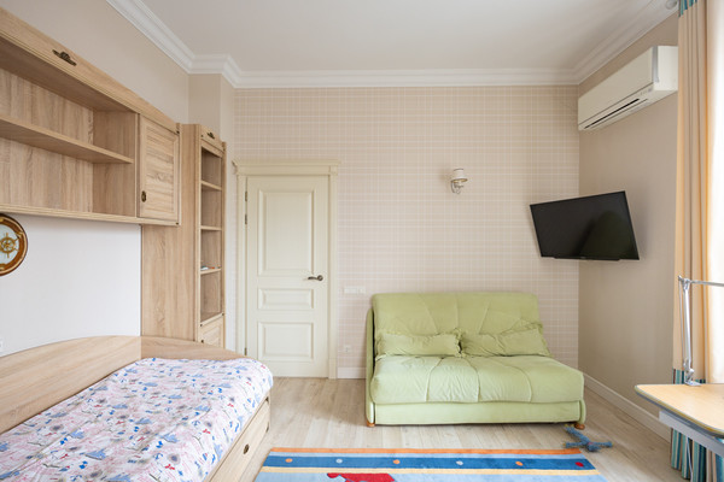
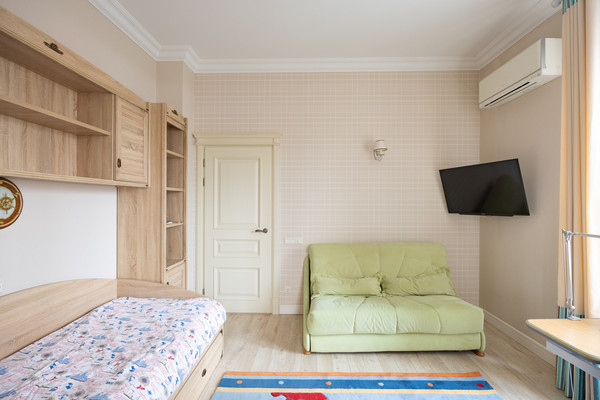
- plush toy [561,423,615,452]
